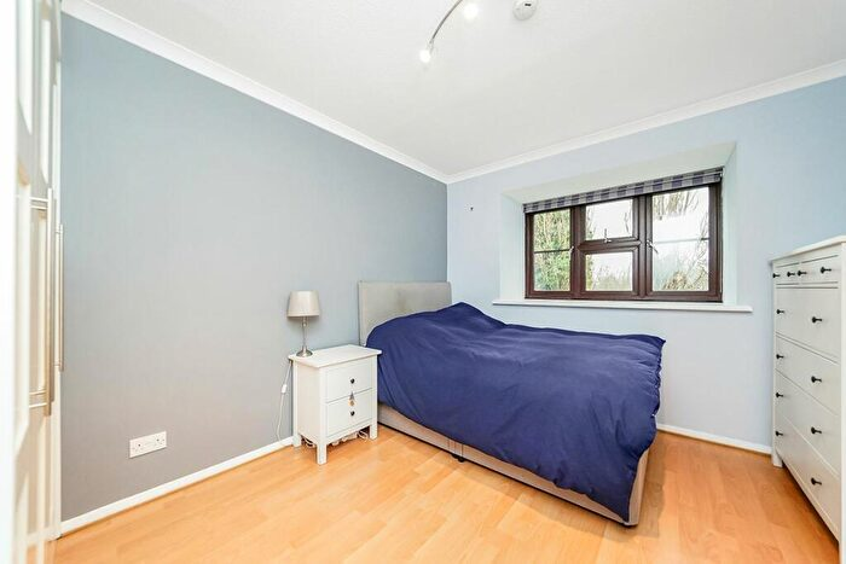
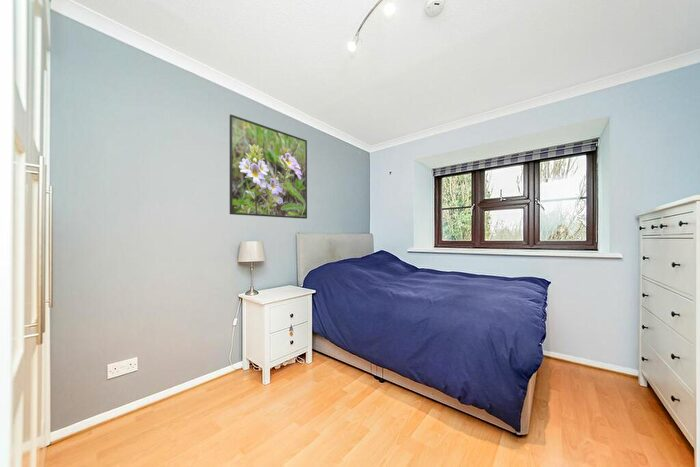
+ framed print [229,113,308,220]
